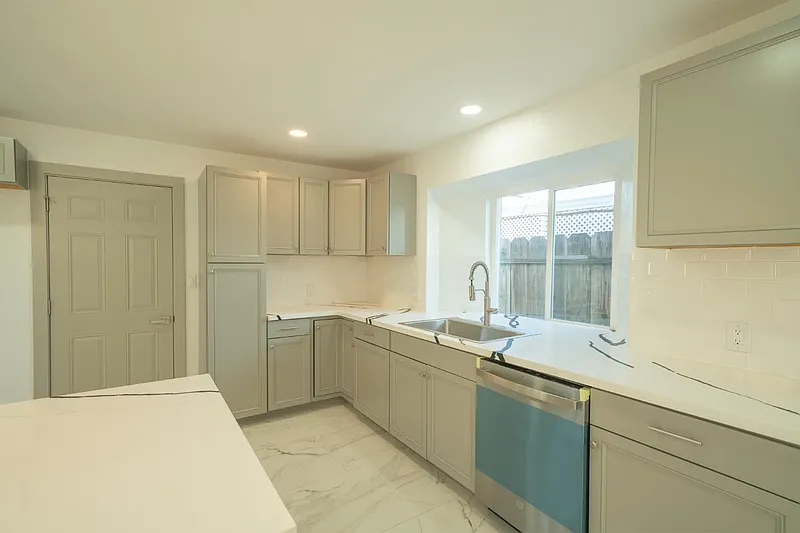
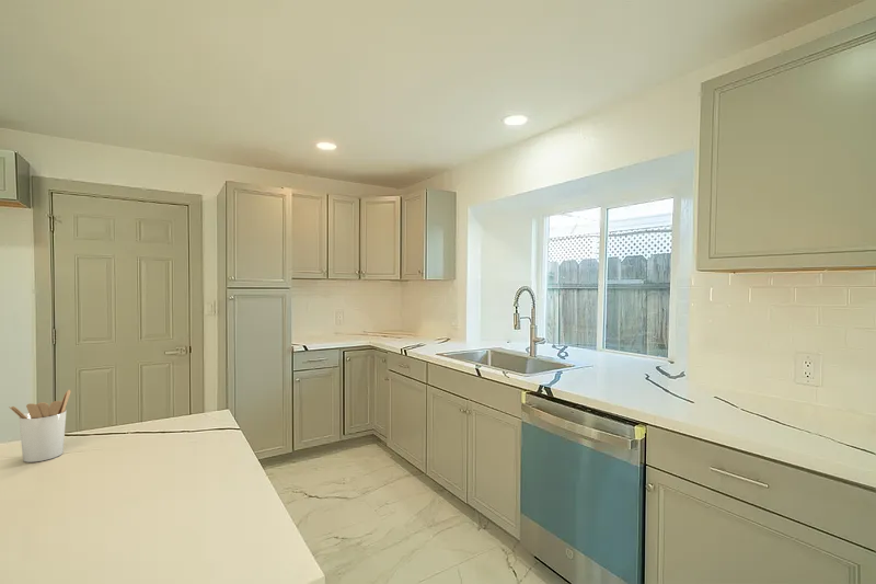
+ utensil holder [8,389,71,463]
